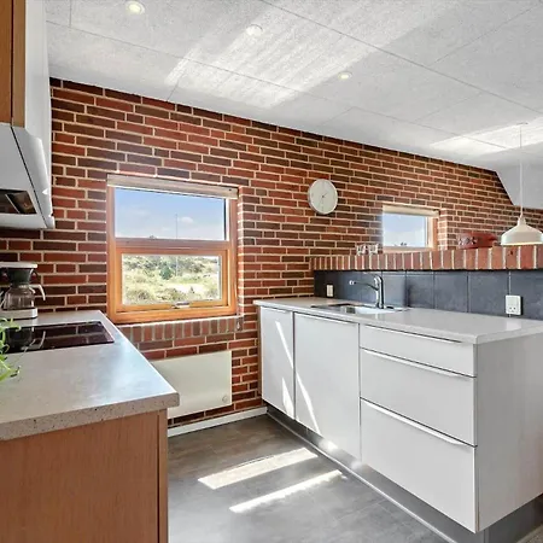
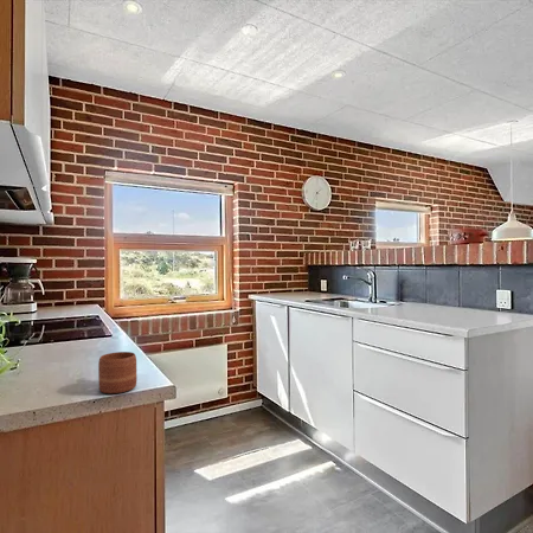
+ mug [97,351,137,394]
